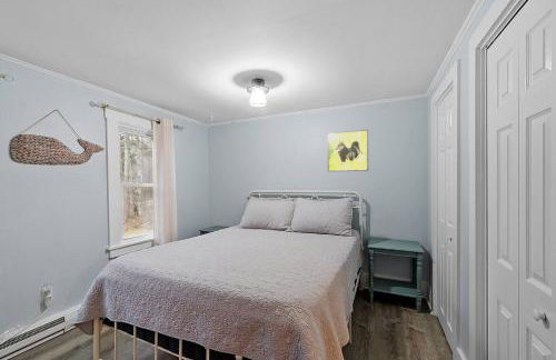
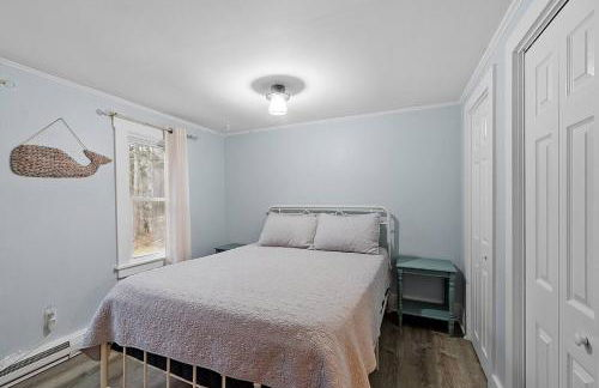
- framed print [326,129,369,172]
